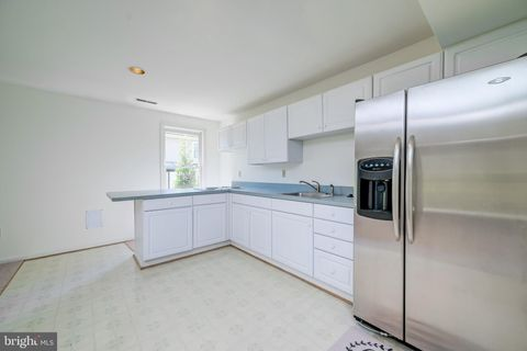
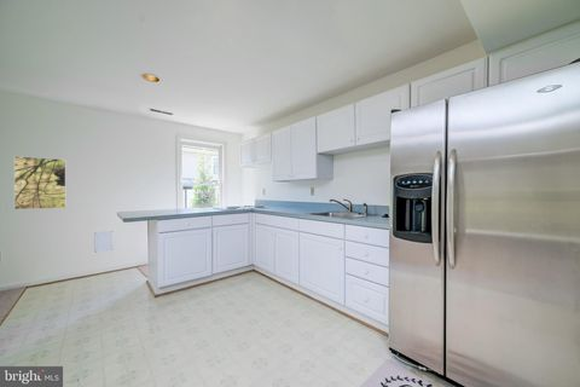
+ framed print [13,155,68,210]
